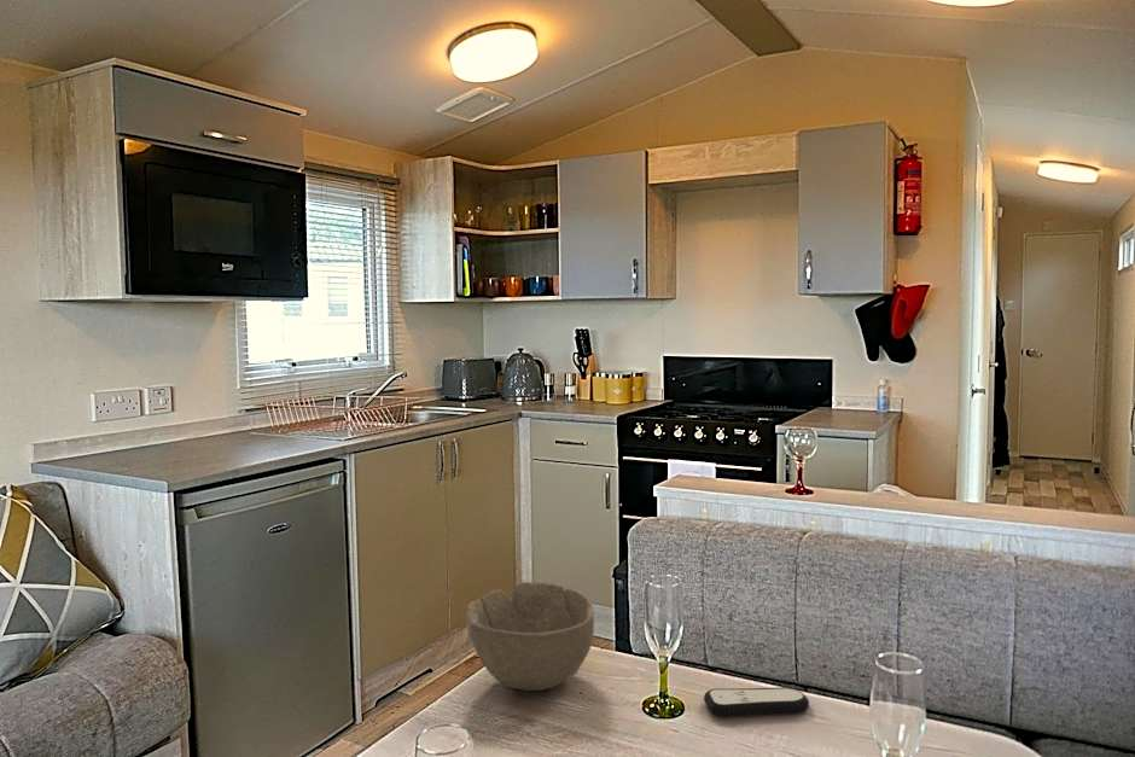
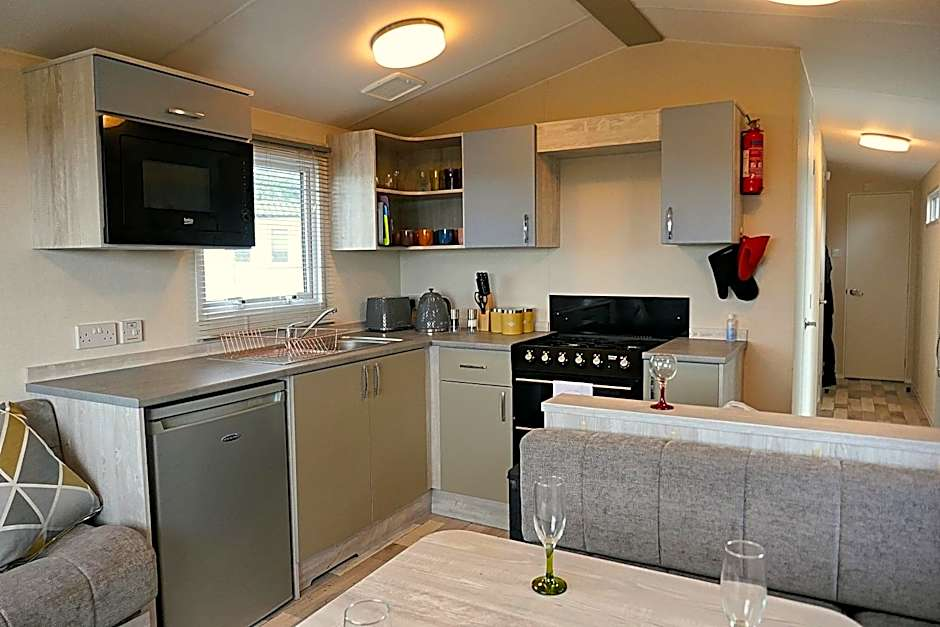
- bowl [465,581,595,692]
- remote control [703,686,810,718]
